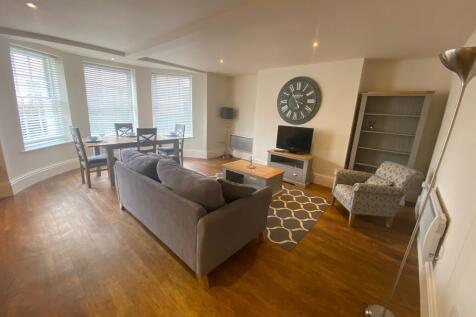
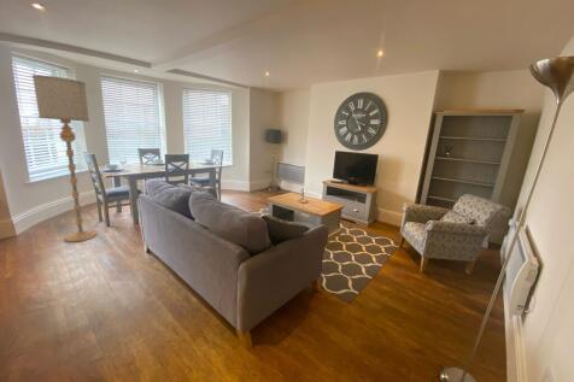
+ floor lamp [30,74,98,243]
